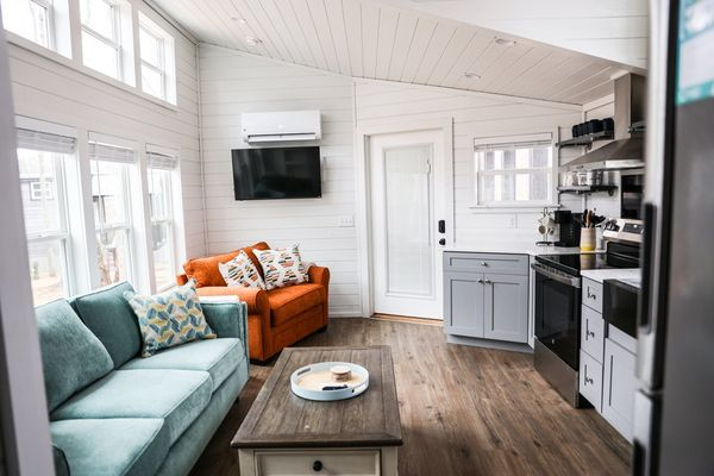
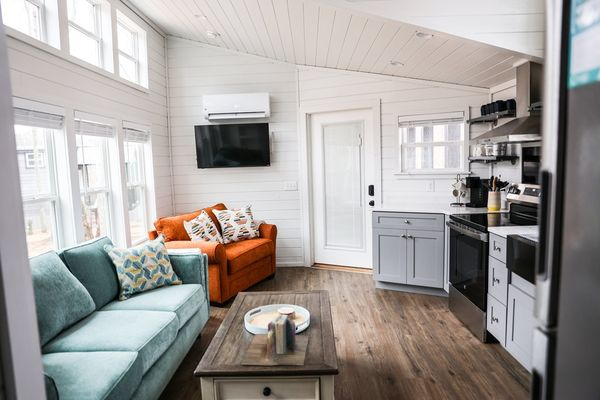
+ books [240,314,310,366]
